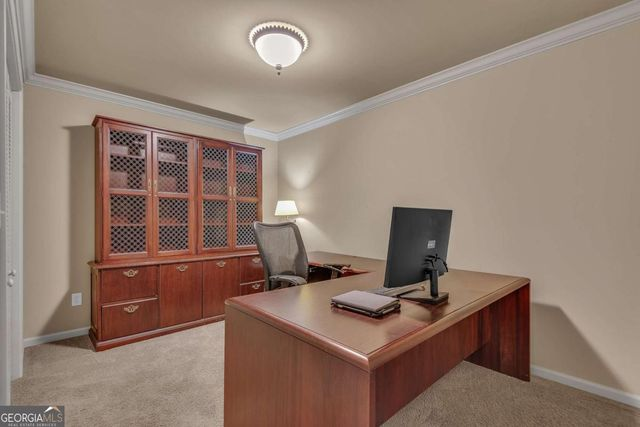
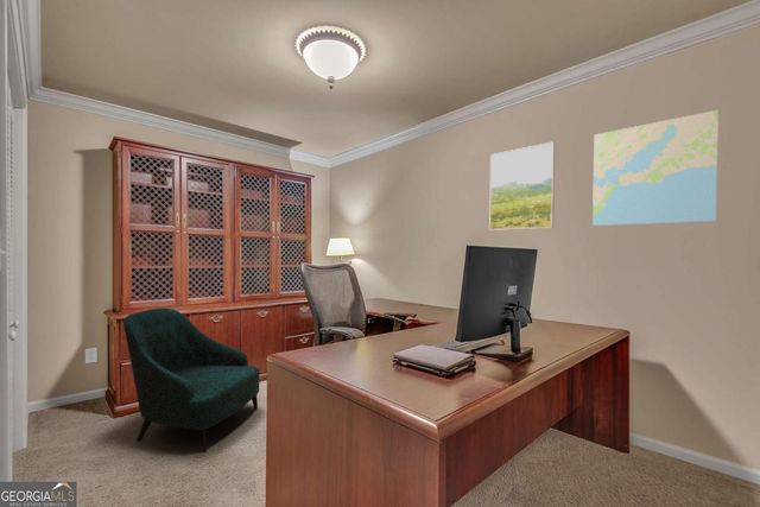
+ armchair [122,306,260,454]
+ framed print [488,141,556,232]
+ map [591,109,720,227]
